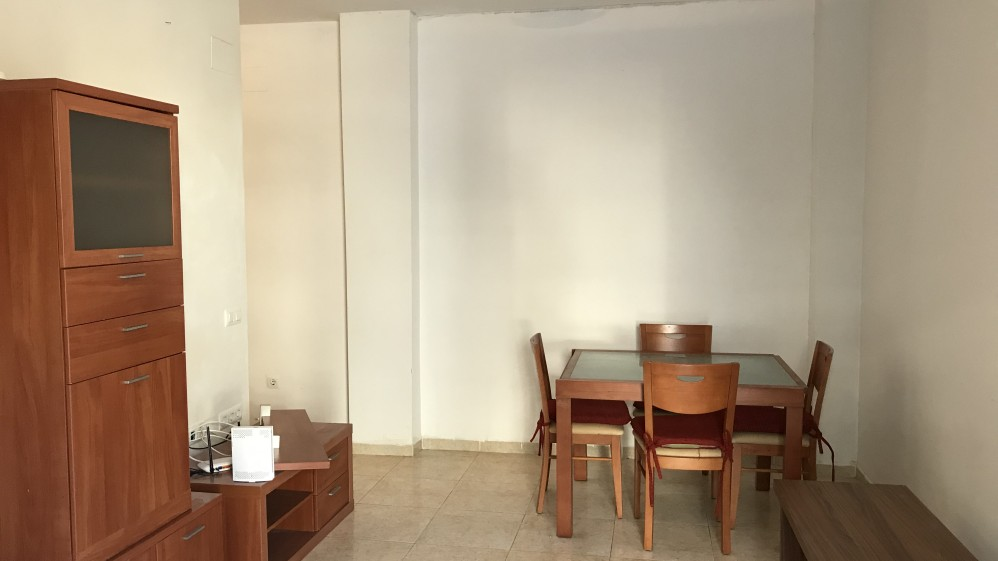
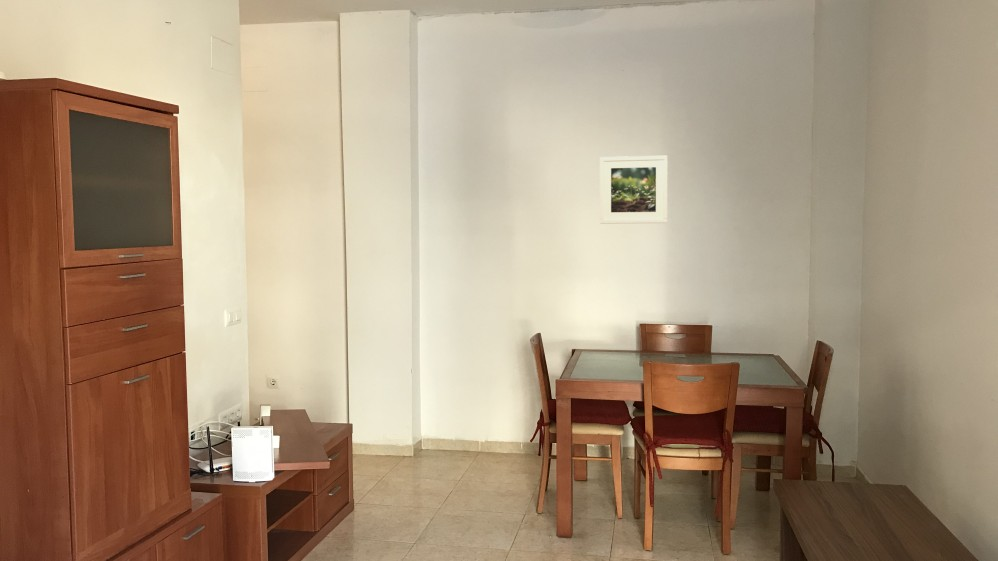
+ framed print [599,154,669,225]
